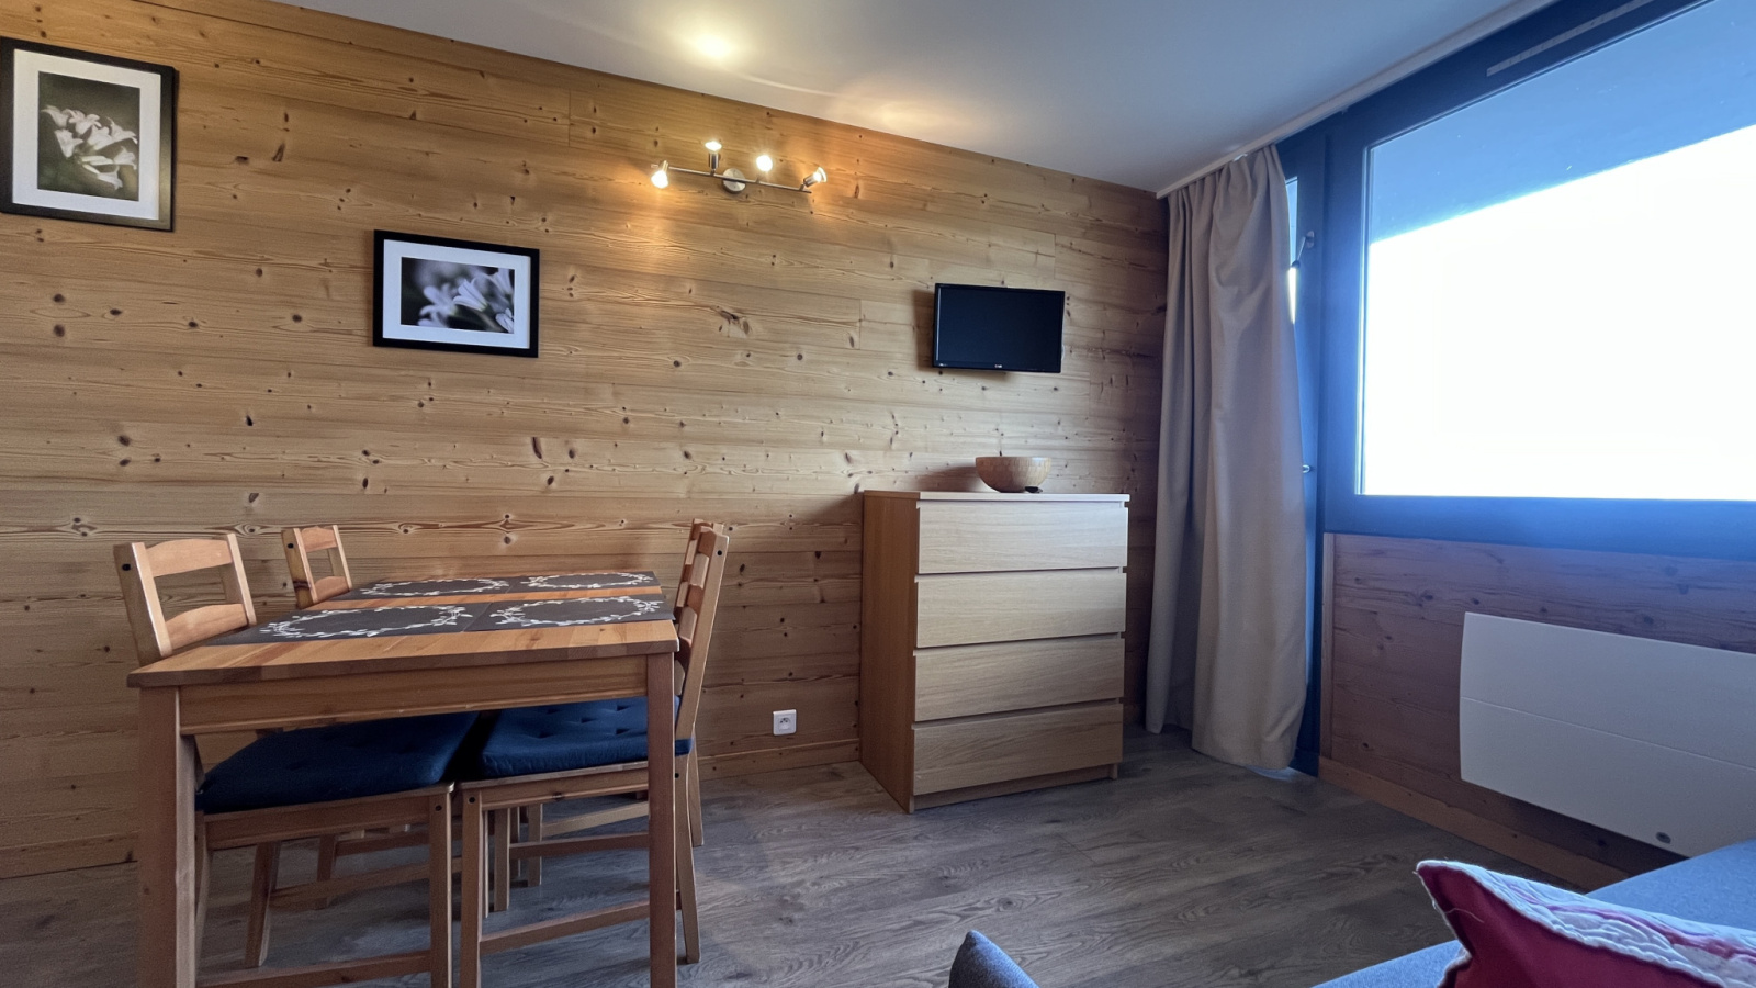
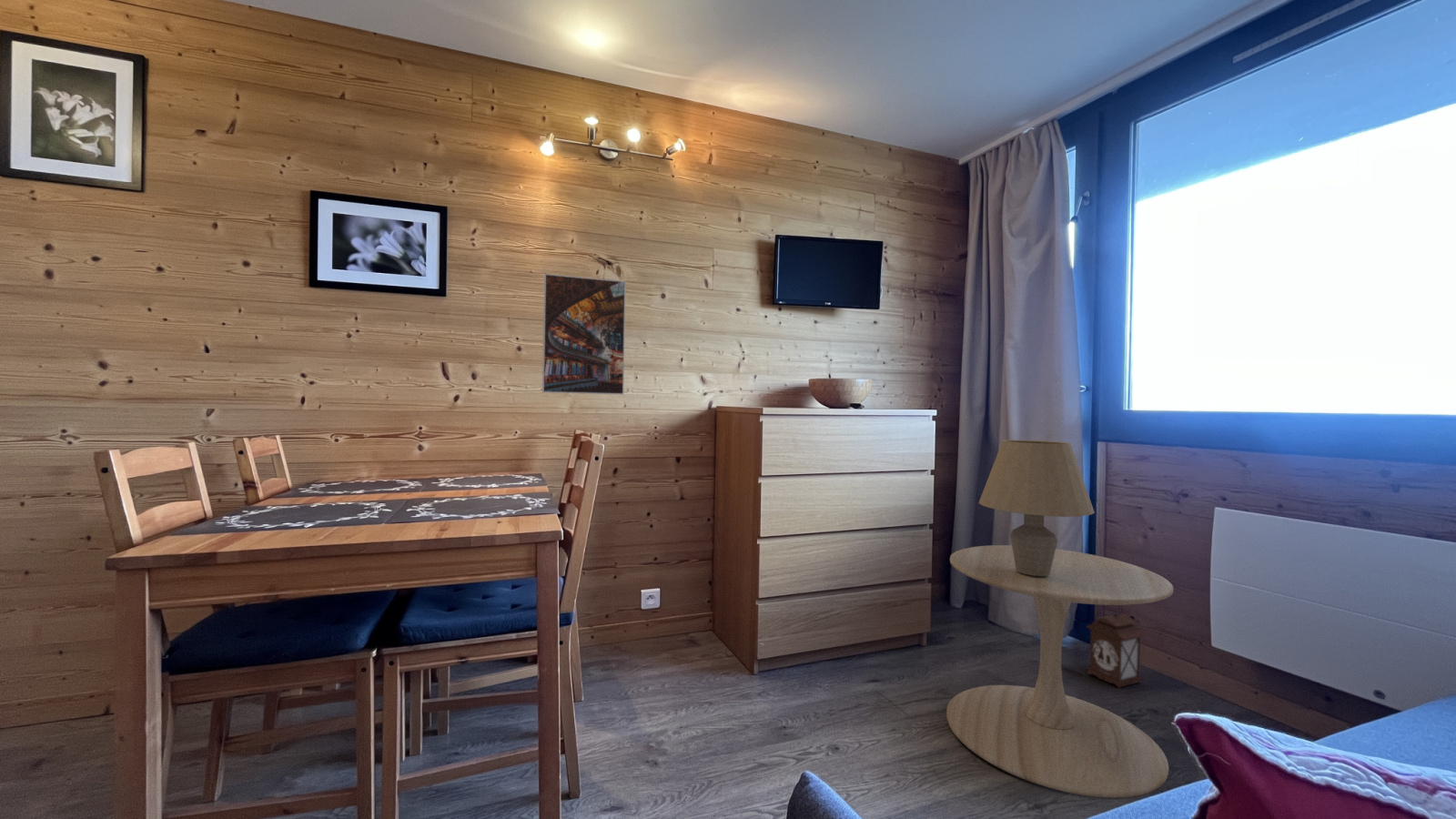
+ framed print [541,273,627,396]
+ table lamp [978,439,1096,576]
+ lantern [1086,605,1146,690]
+ side table [945,544,1174,799]
